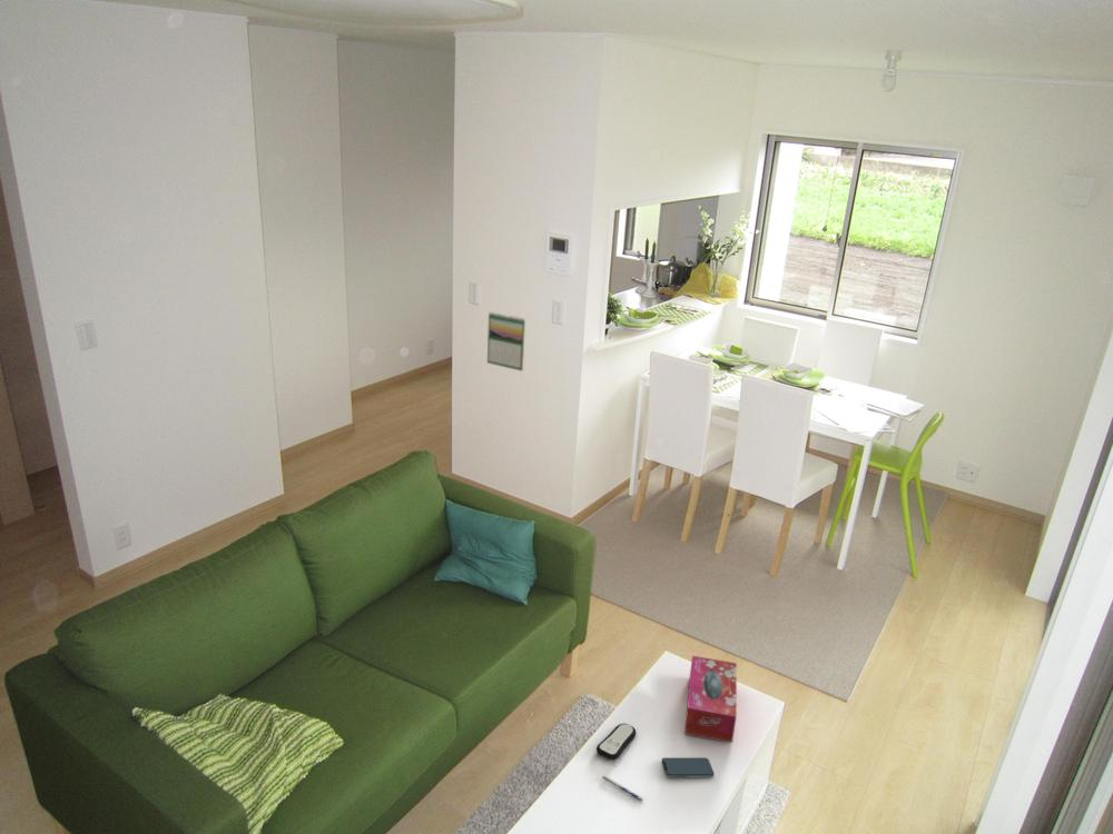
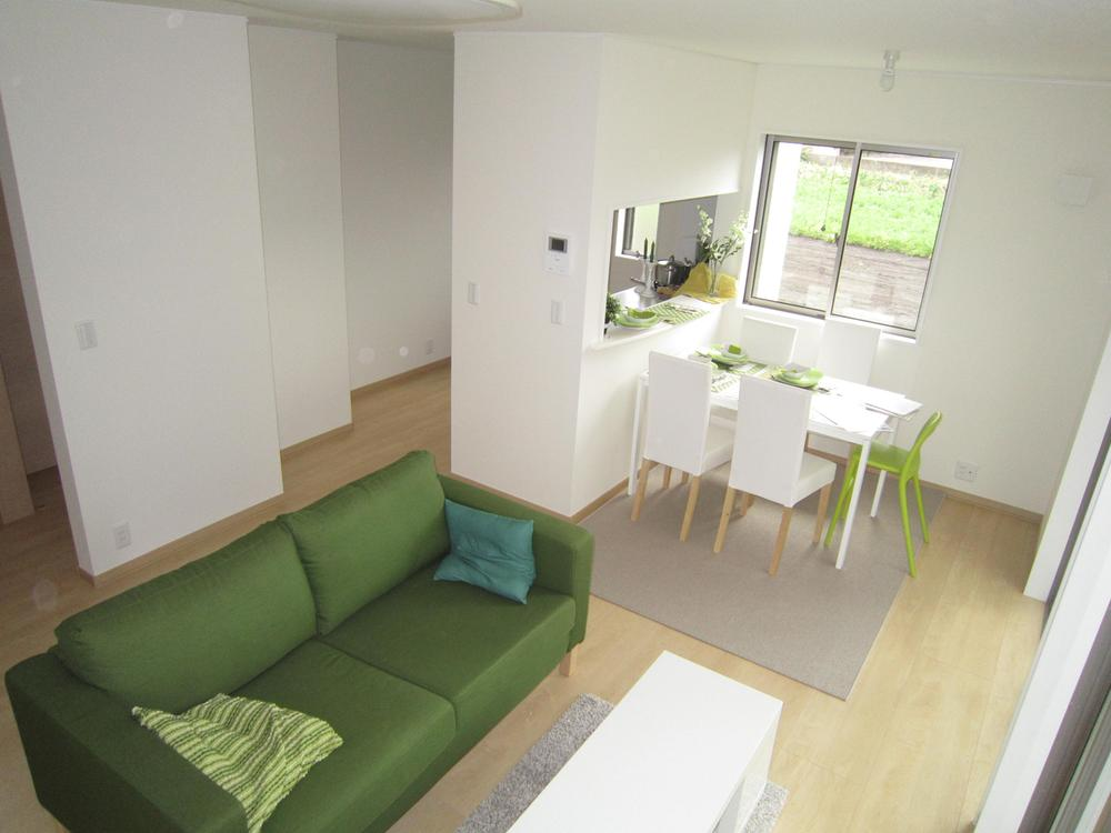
- remote control [595,722,638,761]
- calendar [486,311,526,373]
- smartphone [660,756,715,778]
- pen [601,775,643,803]
- tissue box [683,655,738,744]
